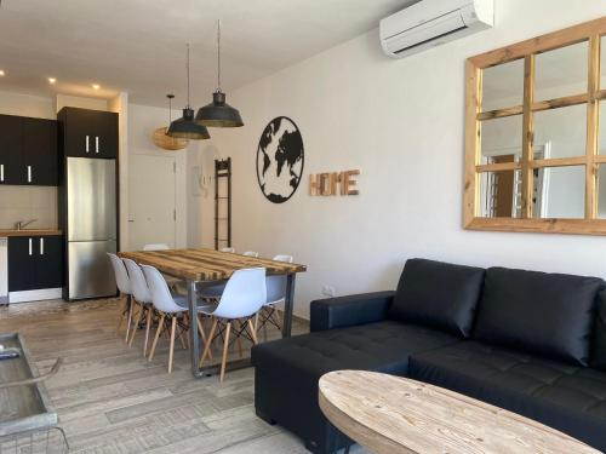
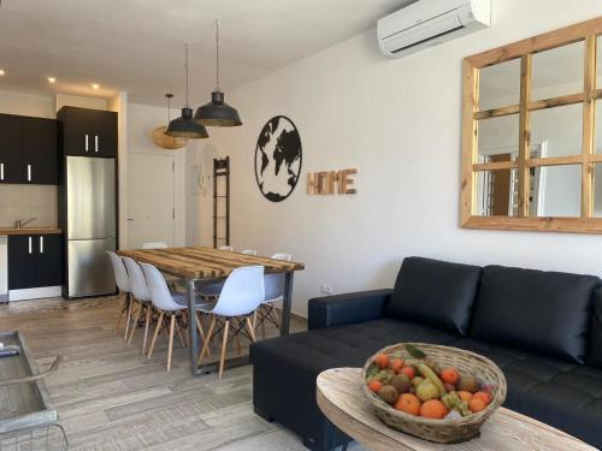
+ fruit basket [359,342,508,445]
